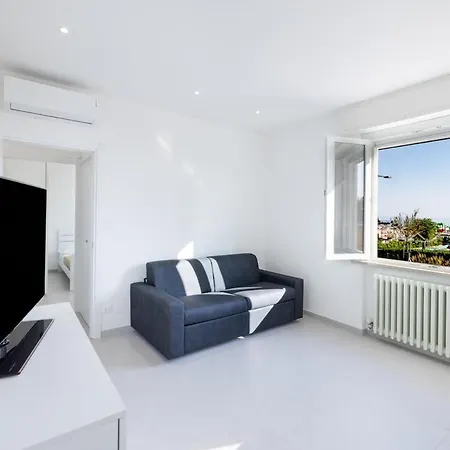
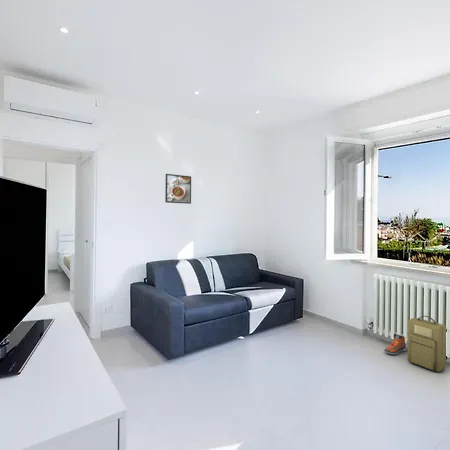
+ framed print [164,173,192,205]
+ sneaker [383,333,407,355]
+ backpack [406,315,449,373]
